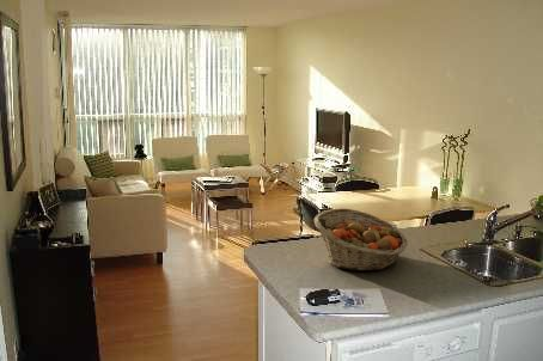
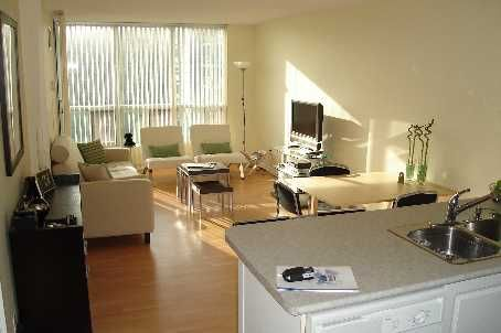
- fruit basket [313,207,409,273]
